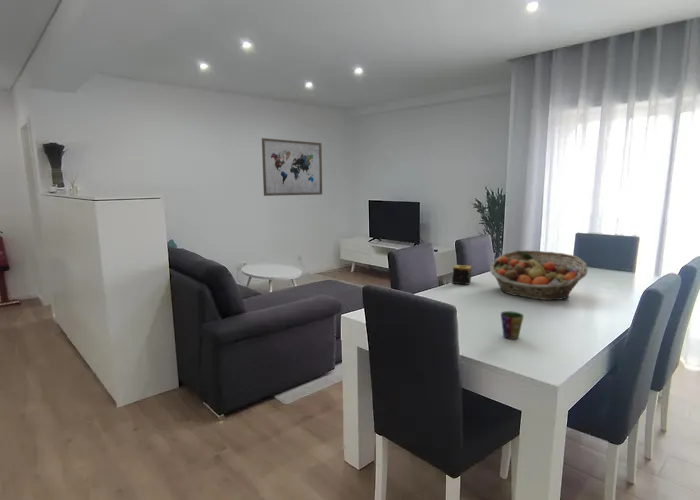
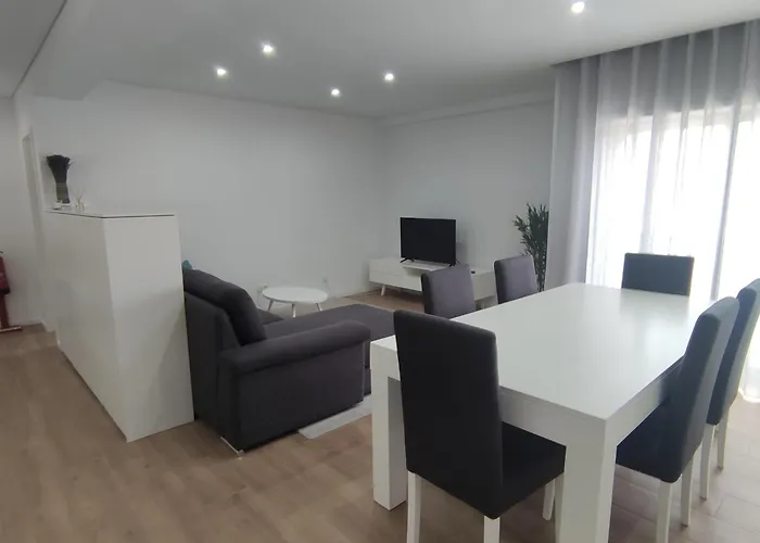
- cup [500,310,525,340]
- wall art [261,137,323,197]
- fruit basket [488,249,589,301]
- candle [451,264,472,285]
